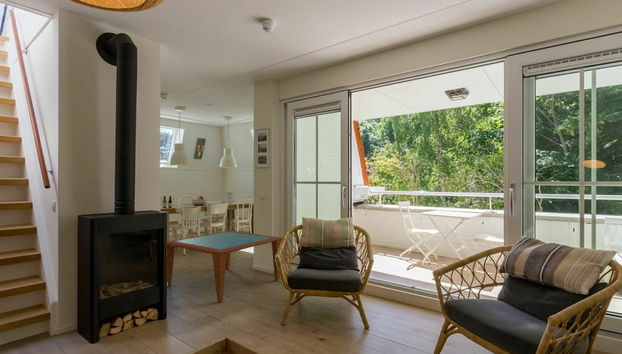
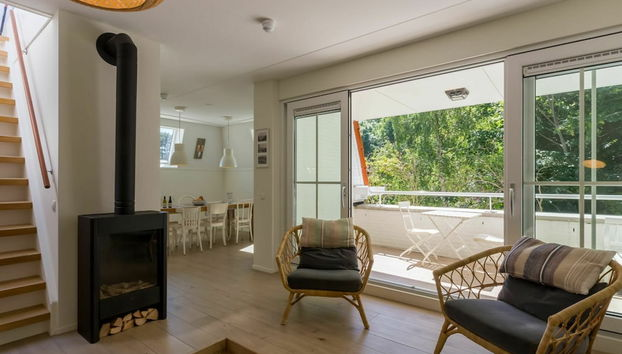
- coffee table [166,230,284,304]
